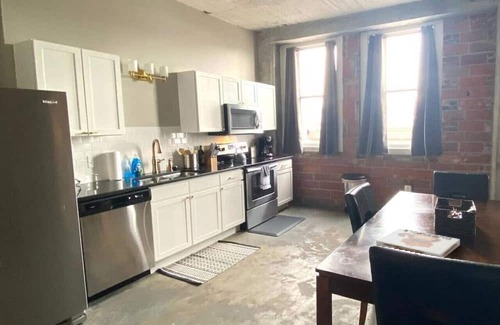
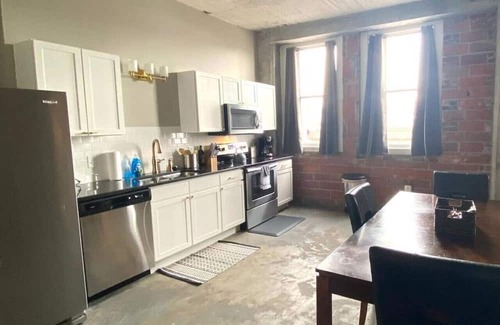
- board game [375,227,461,258]
